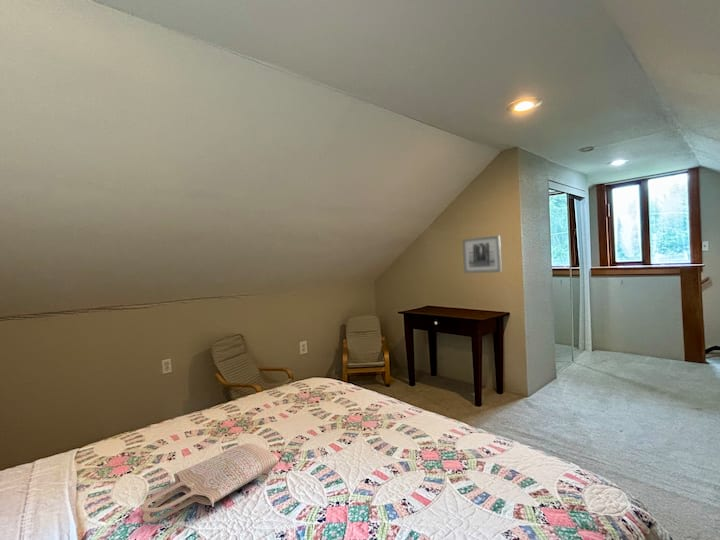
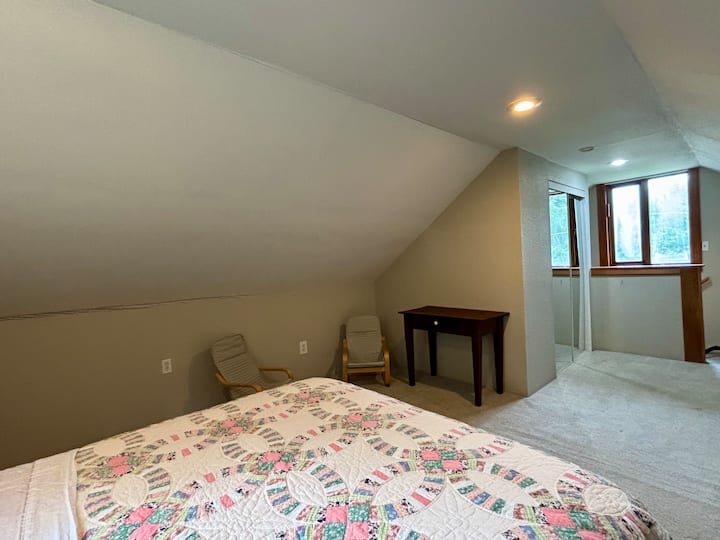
- wall art [461,235,503,274]
- shopping bag [140,442,280,523]
